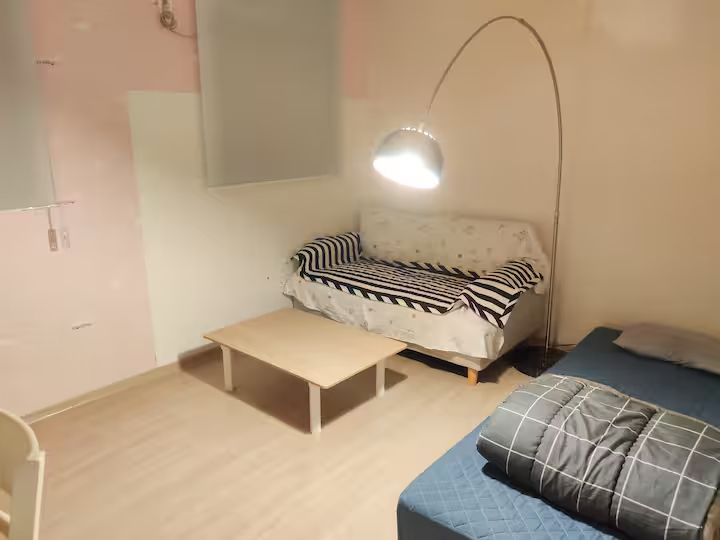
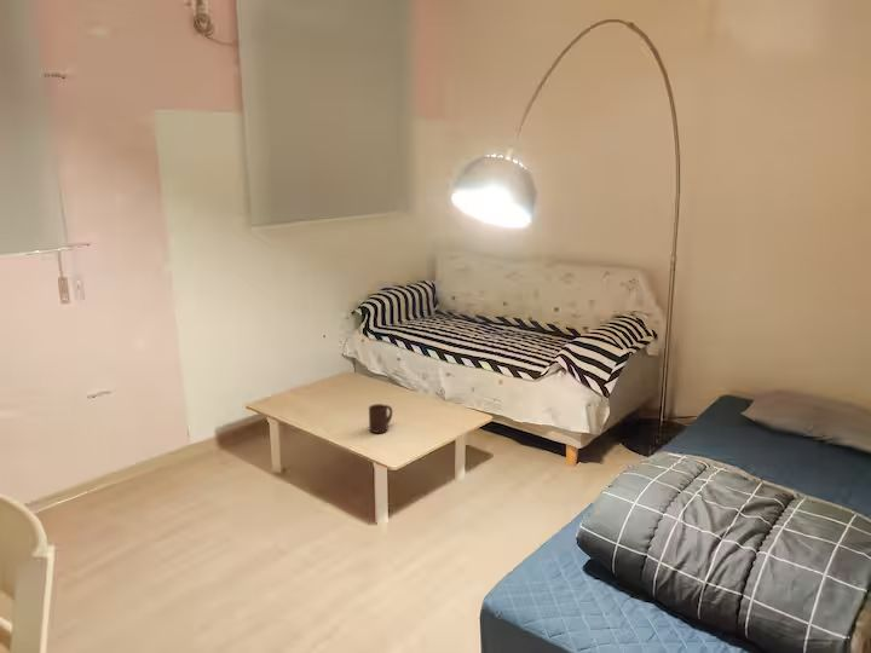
+ cup [368,403,393,434]
